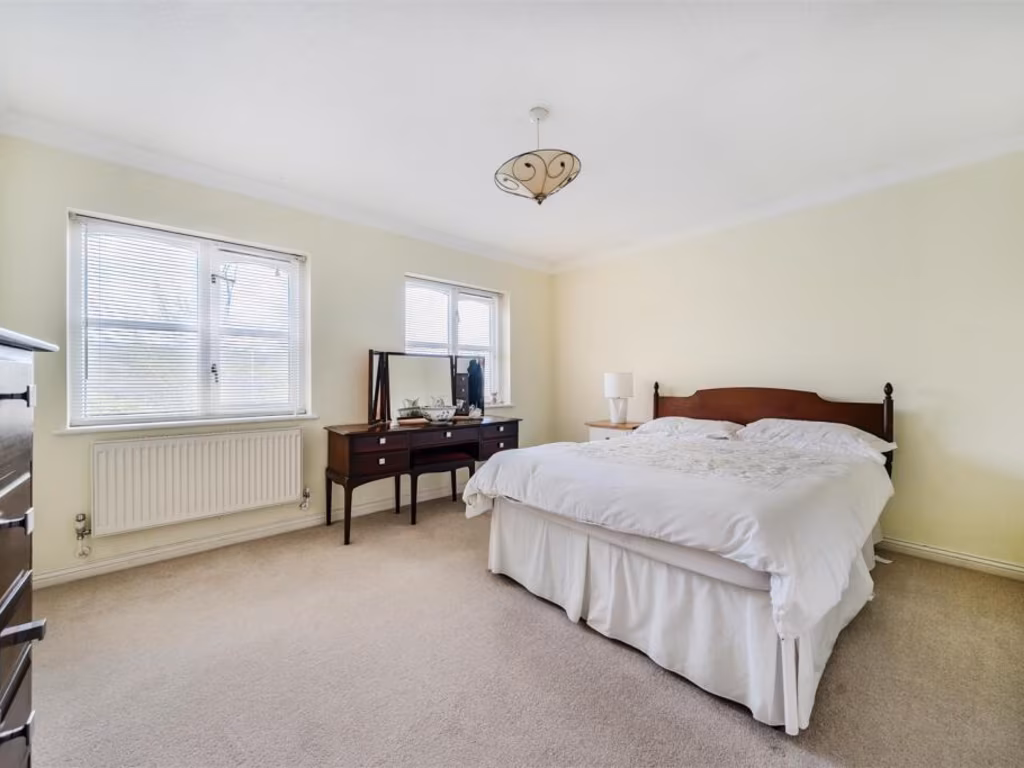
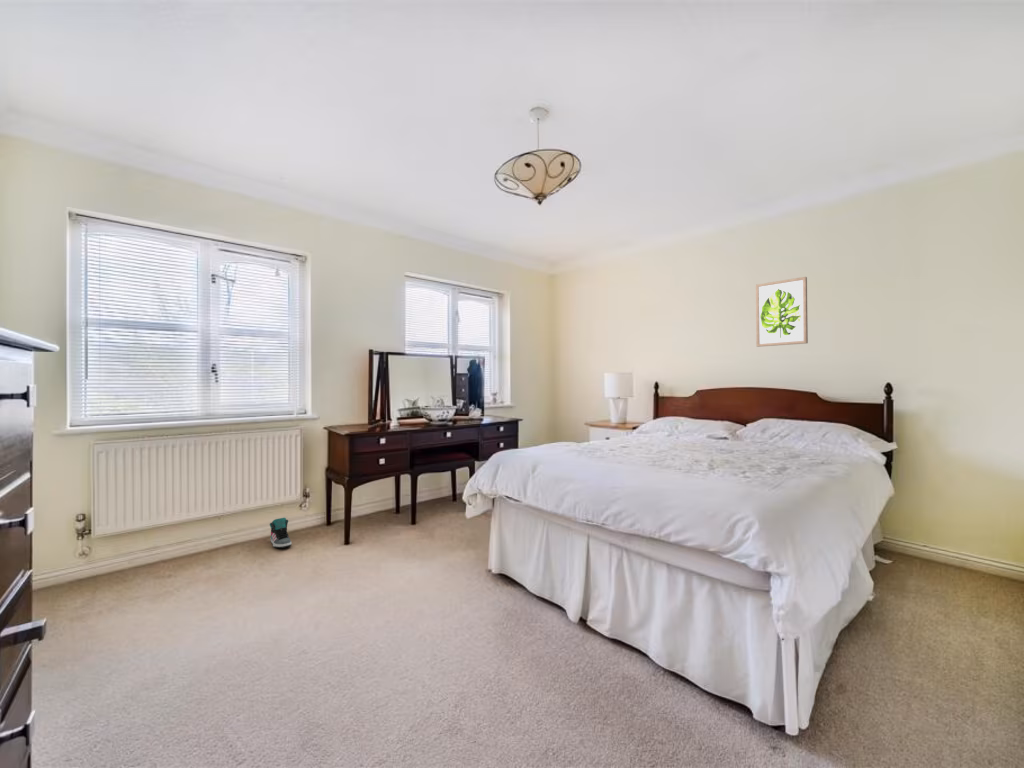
+ sneaker [269,517,293,549]
+ wall art [755,276,809,348]
